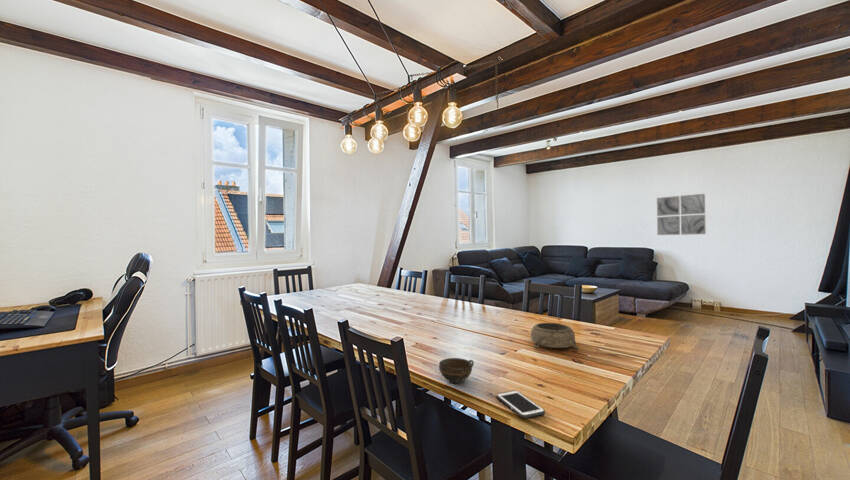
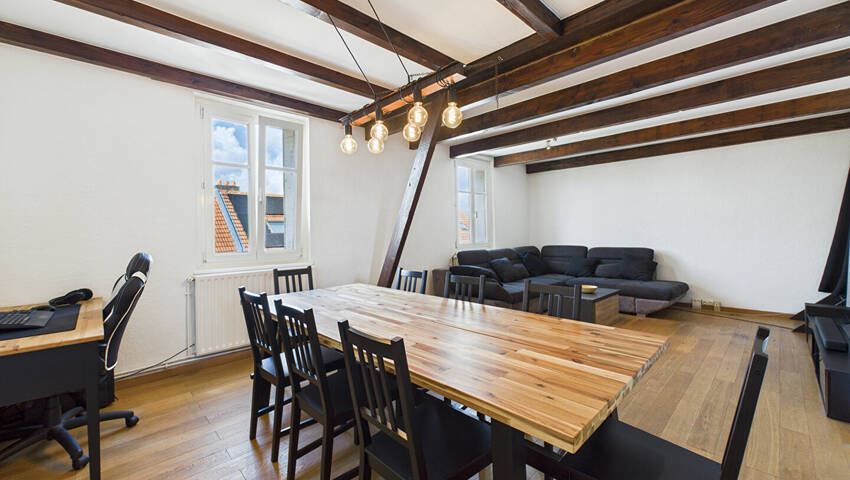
- cell phone [495,390,546,419]
- decorative bowl [530,322,579,350]
- wall art [656,193,707,236]
- cup [438,357,475,384]
